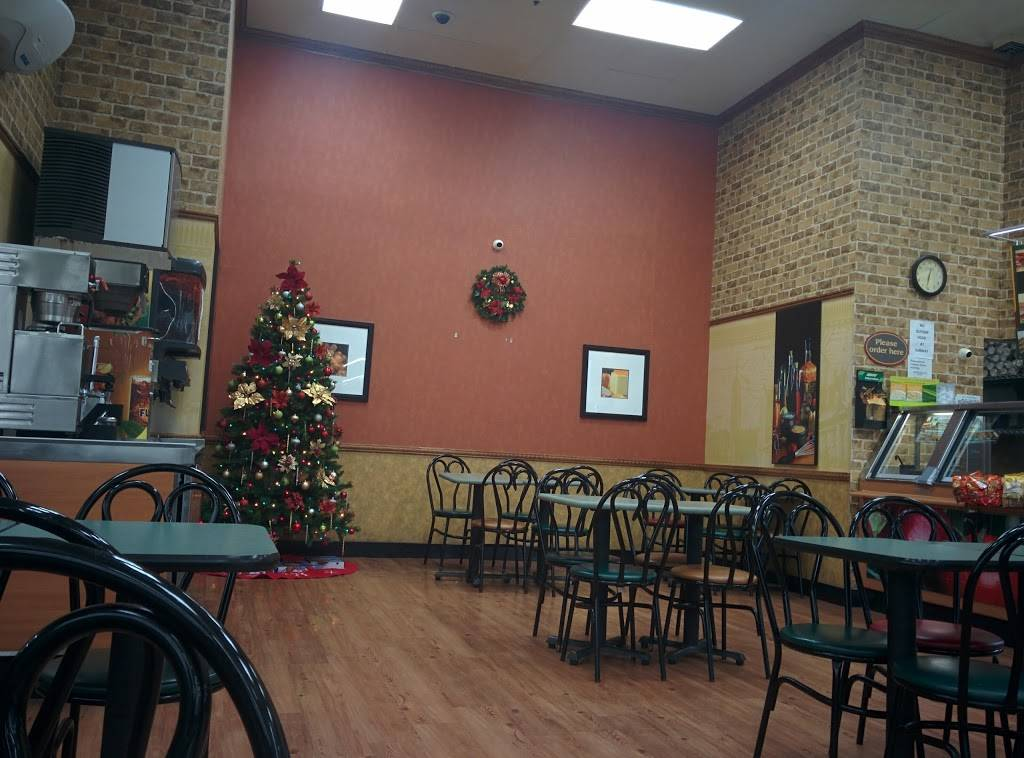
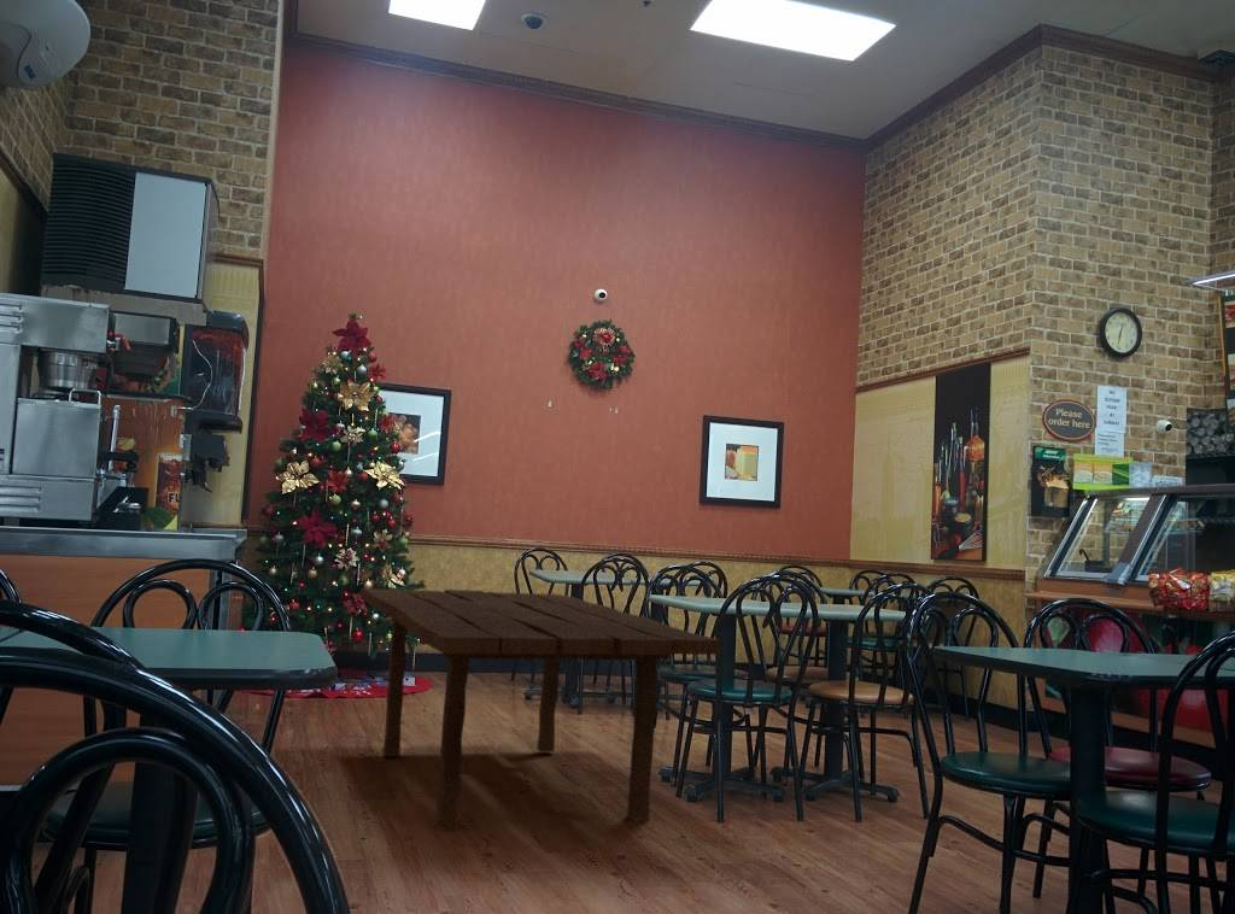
+ dining table [359,587,722,832]
